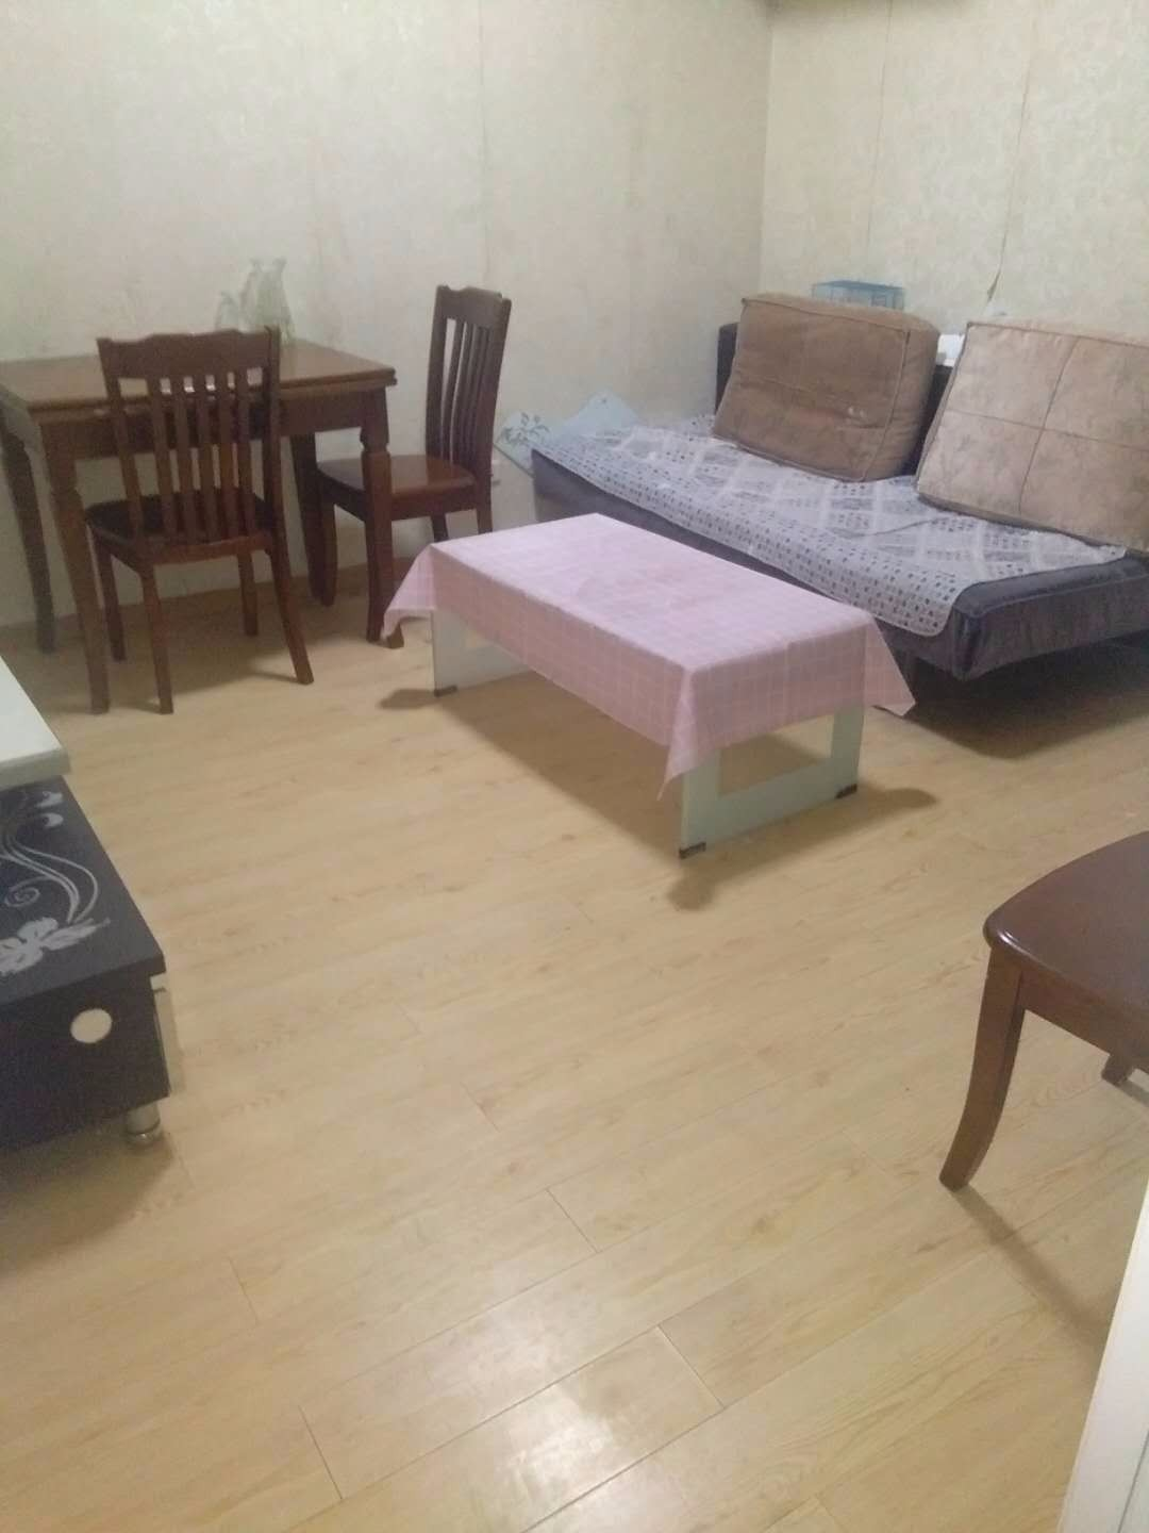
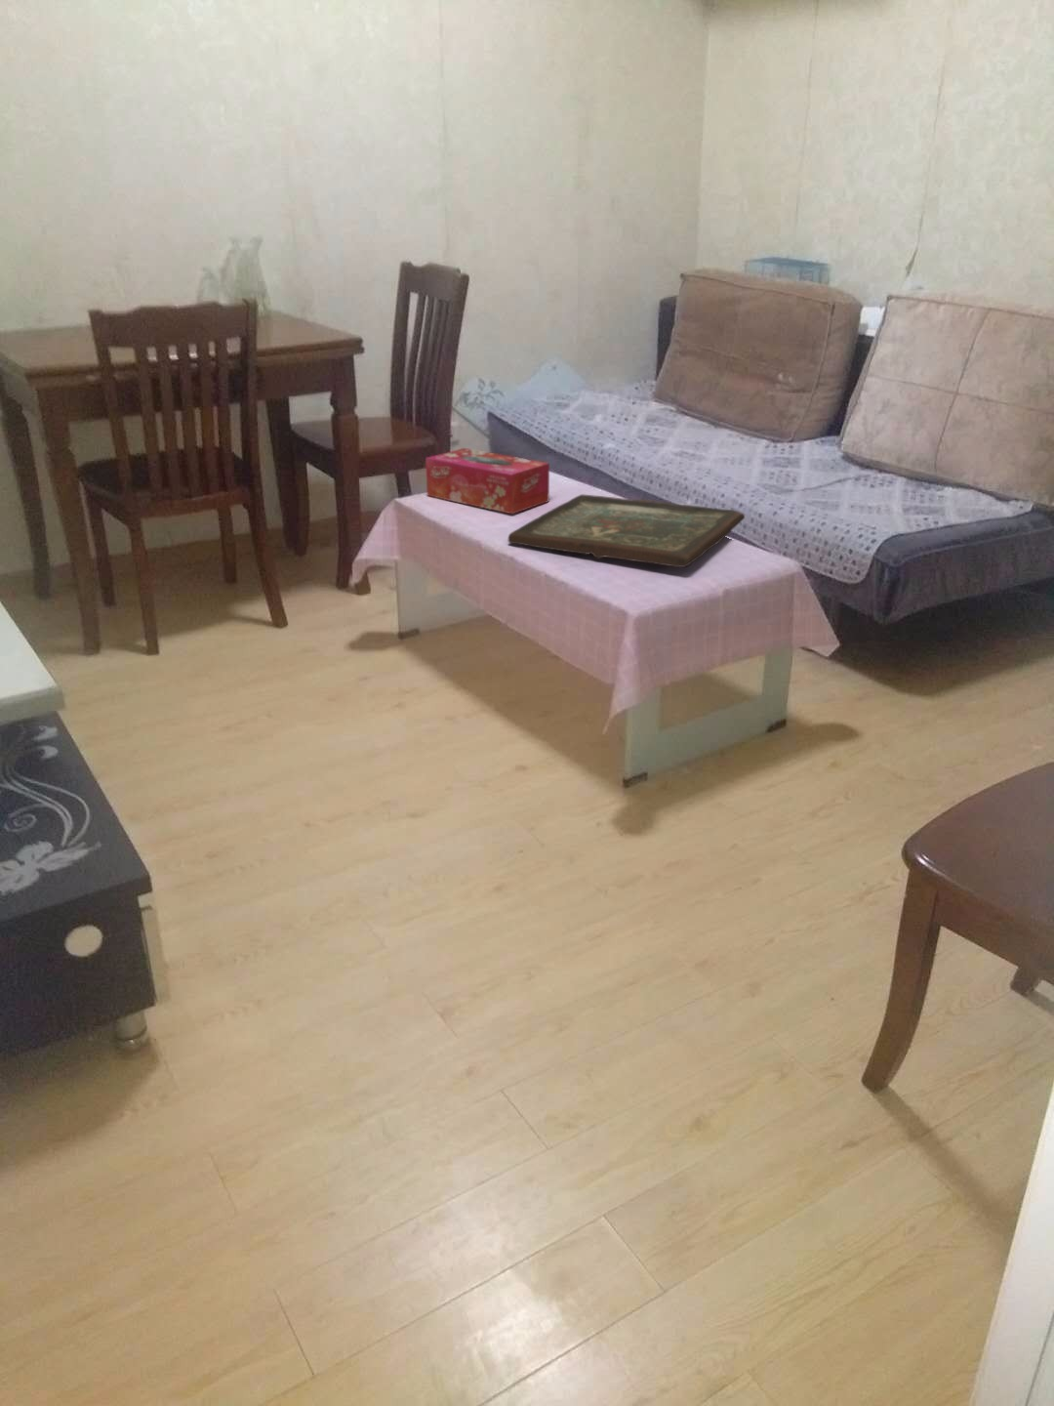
+ board game [507,493,745,568]
+ tissue box [424,447,550,515]
